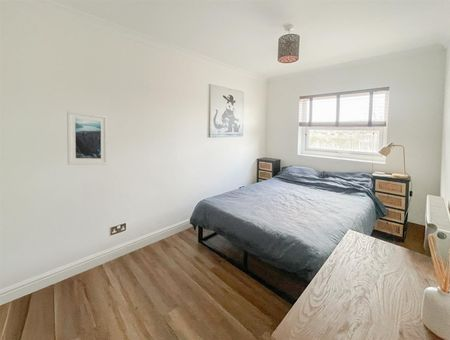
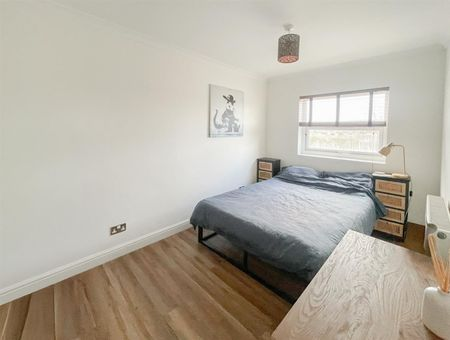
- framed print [66,110,108,166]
